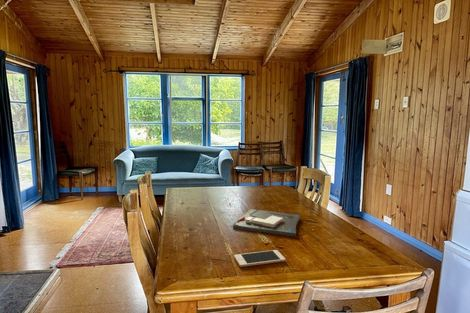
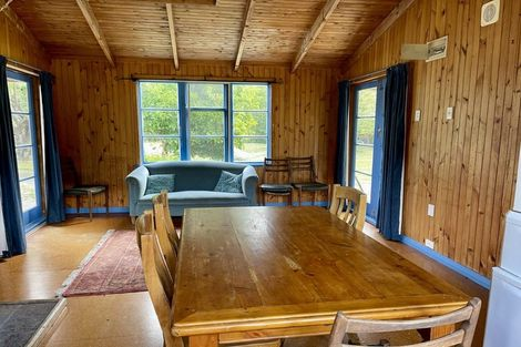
- board game [232,208,301,238]
- cell phone [233,249,287,268]
